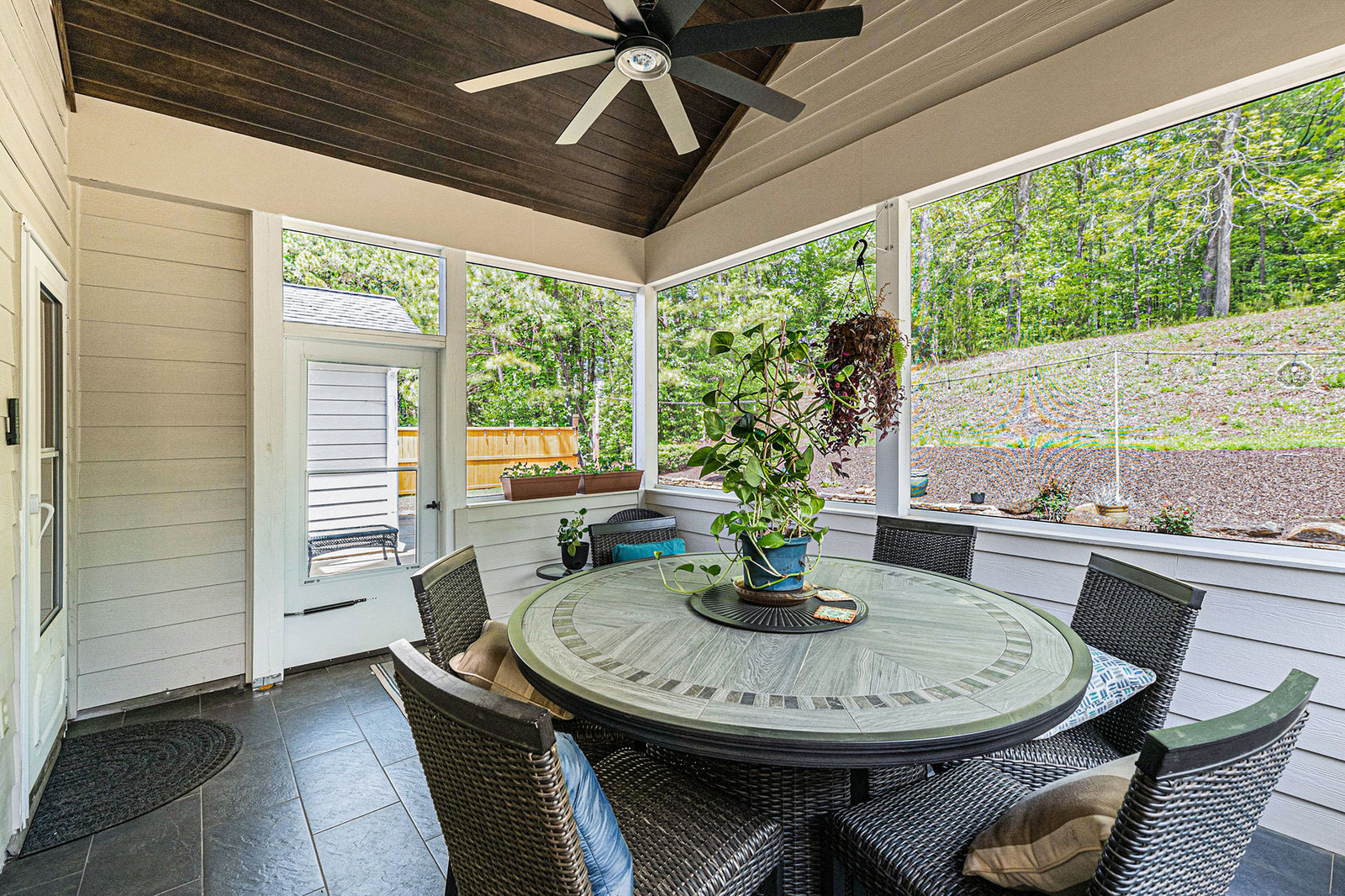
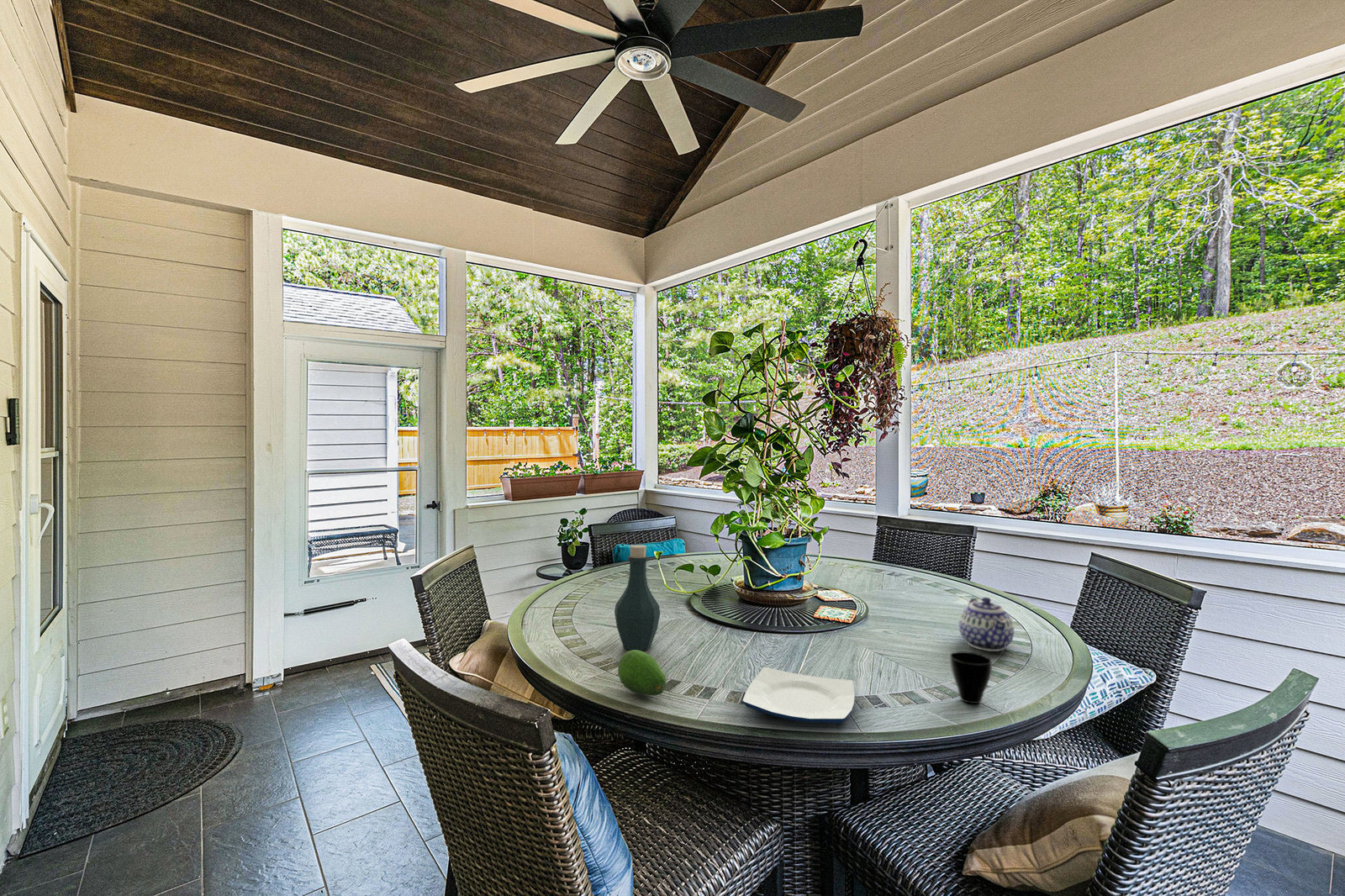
+ cup [949,651,993,704]
+ fruit [617,650,667,696]
+ bottle [614,544,661,651]
+ teapot [958,597,1015,652]
+ plate [741,667,856,725]
